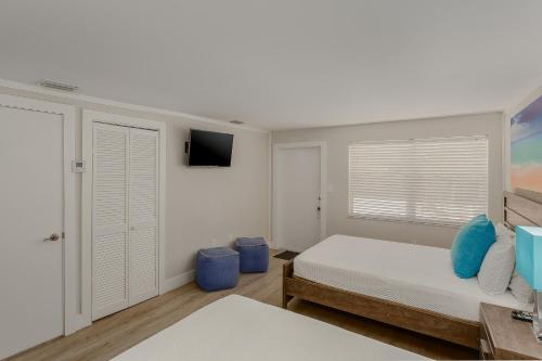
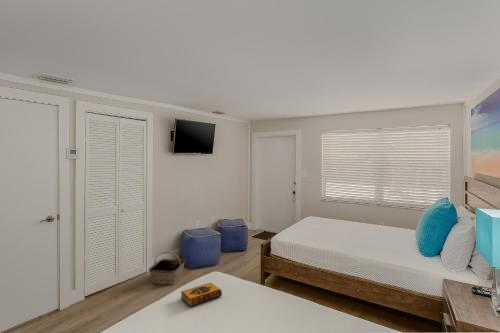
+ hardback book [180,282,223,308]
+ basket [148,251,186,286]
